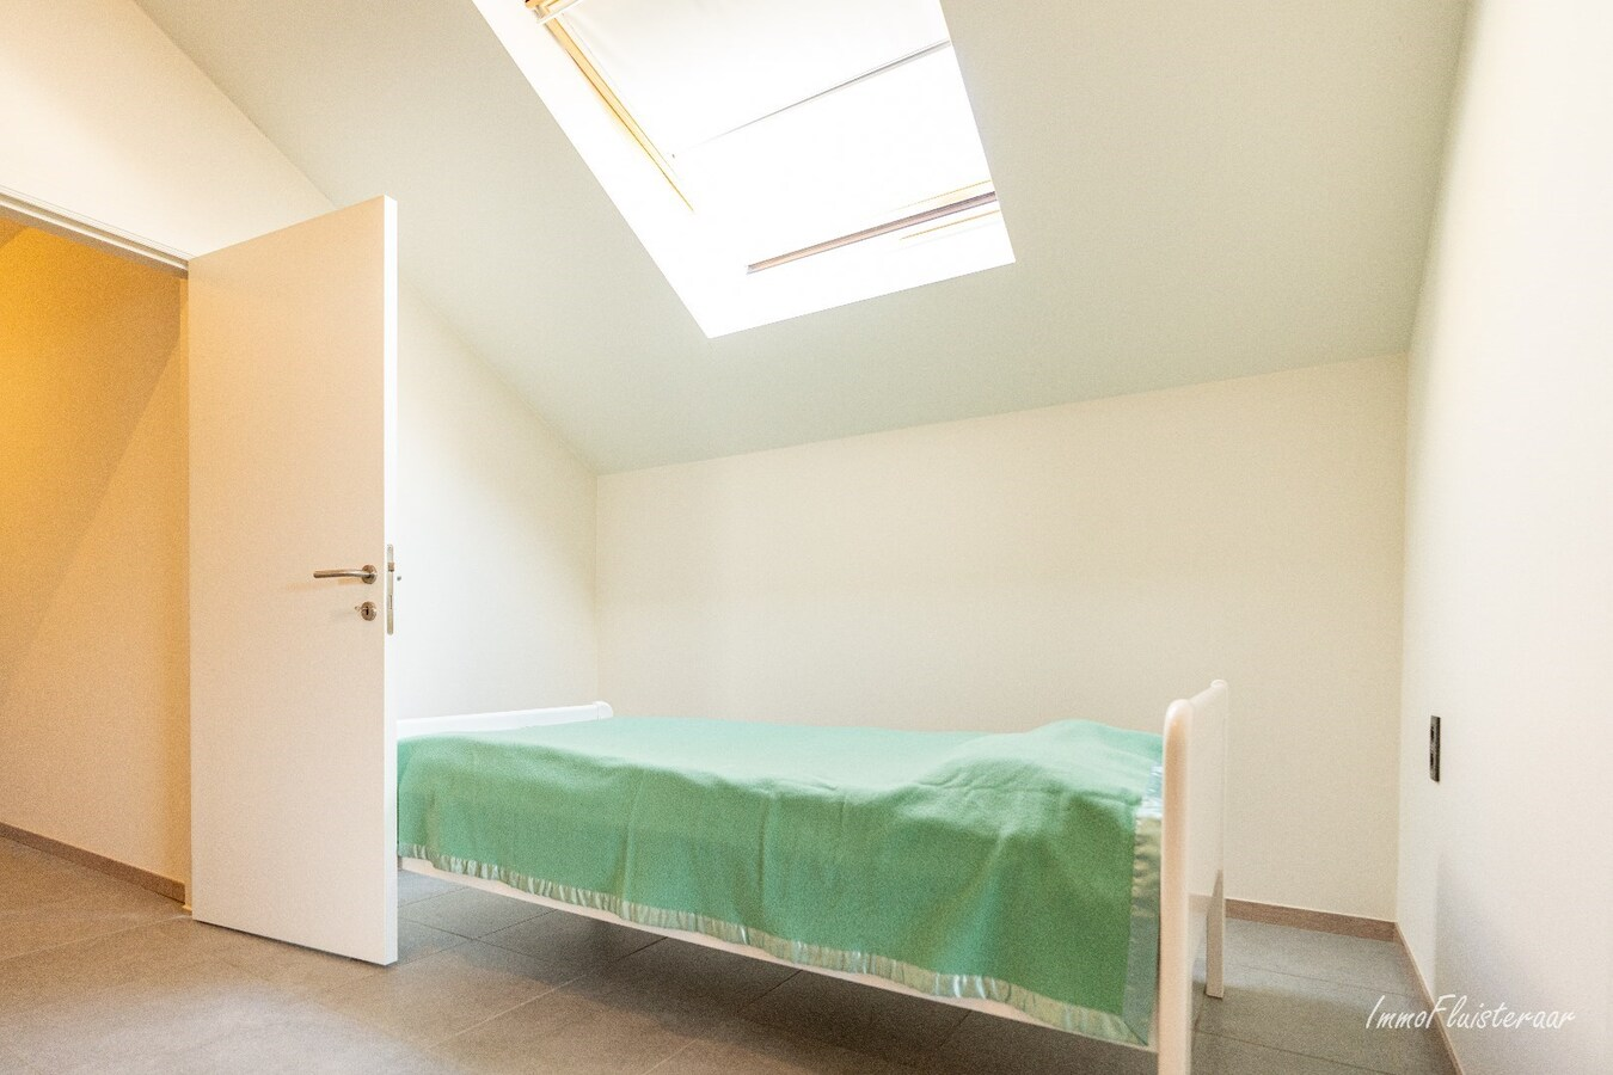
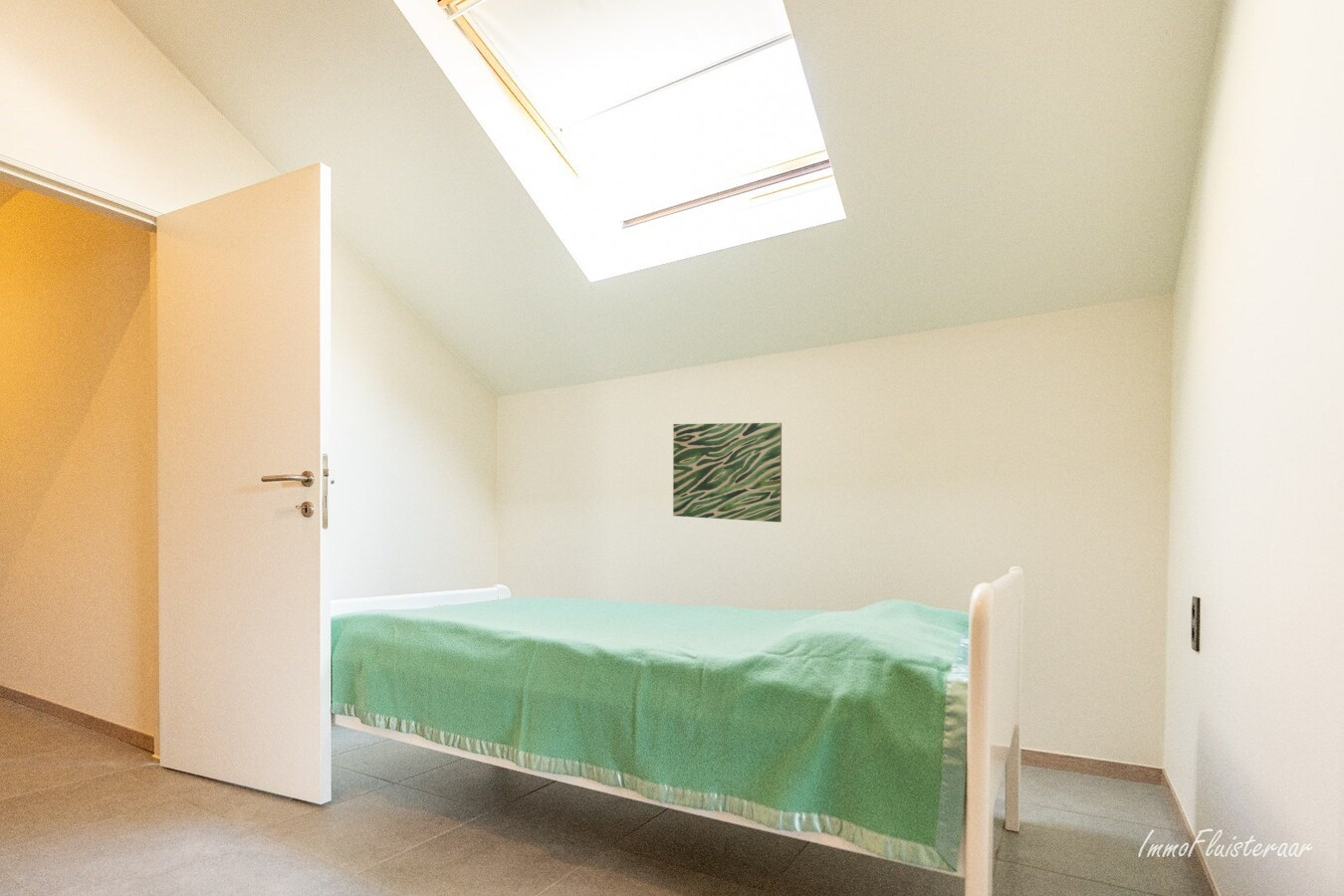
+ wall art [672,422,783,524]
